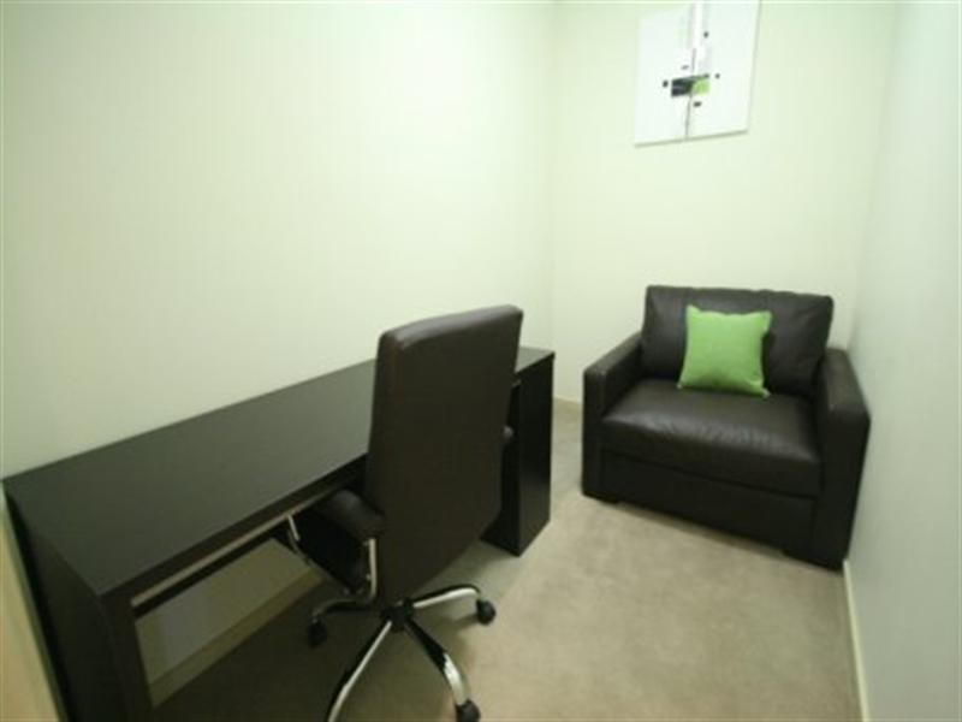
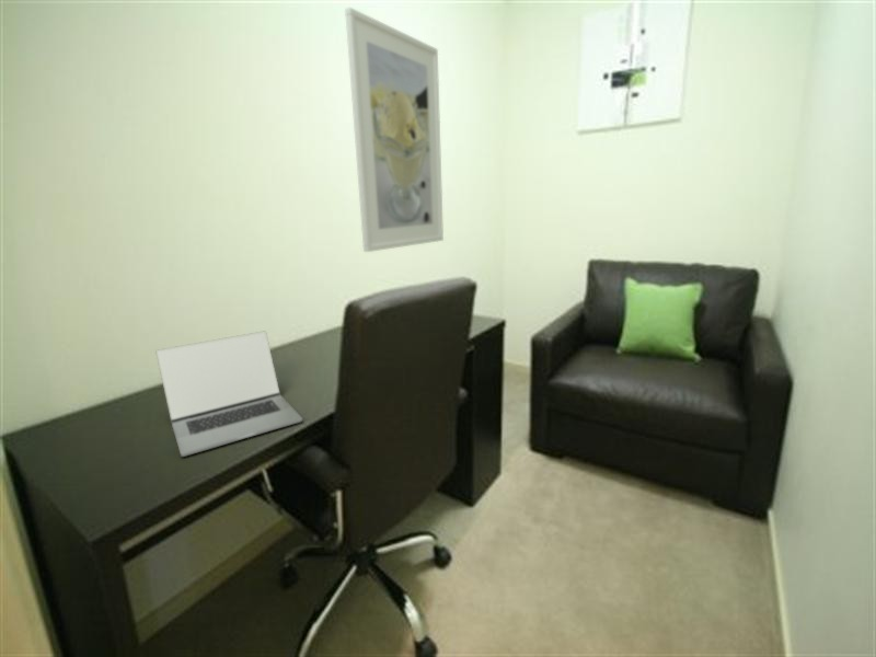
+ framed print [344,7,445,253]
+ laptop [155,331,303,458]
